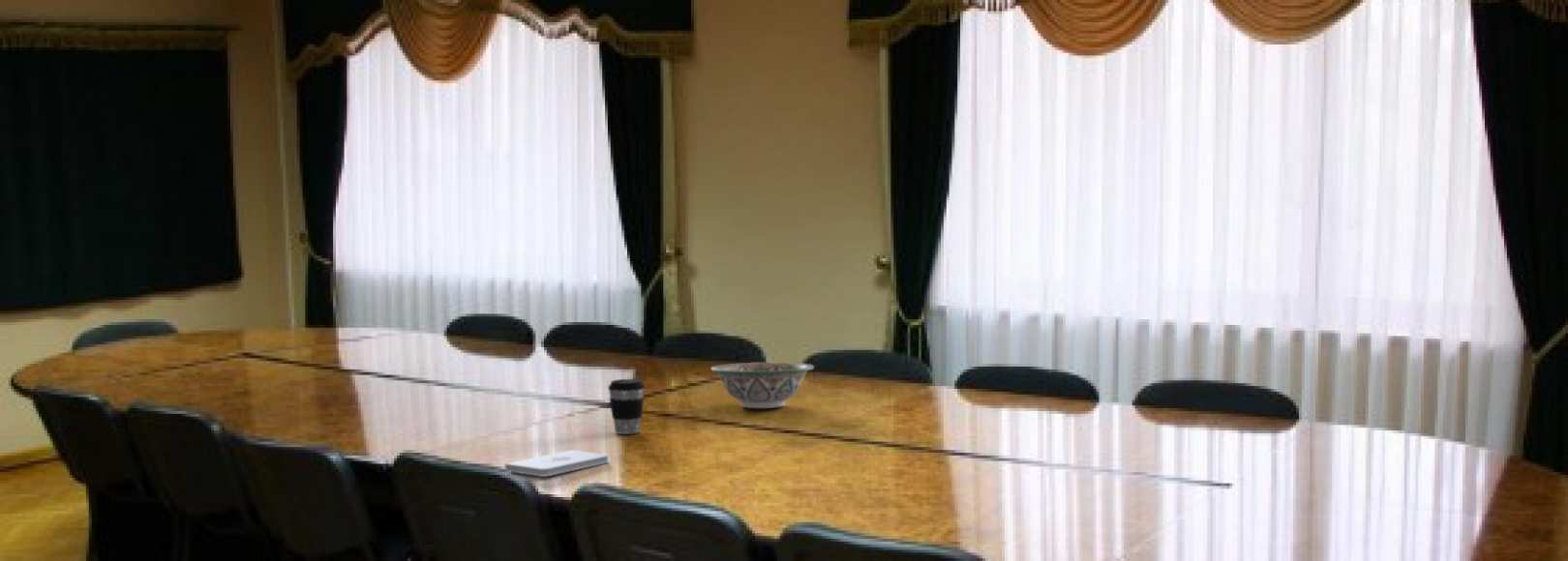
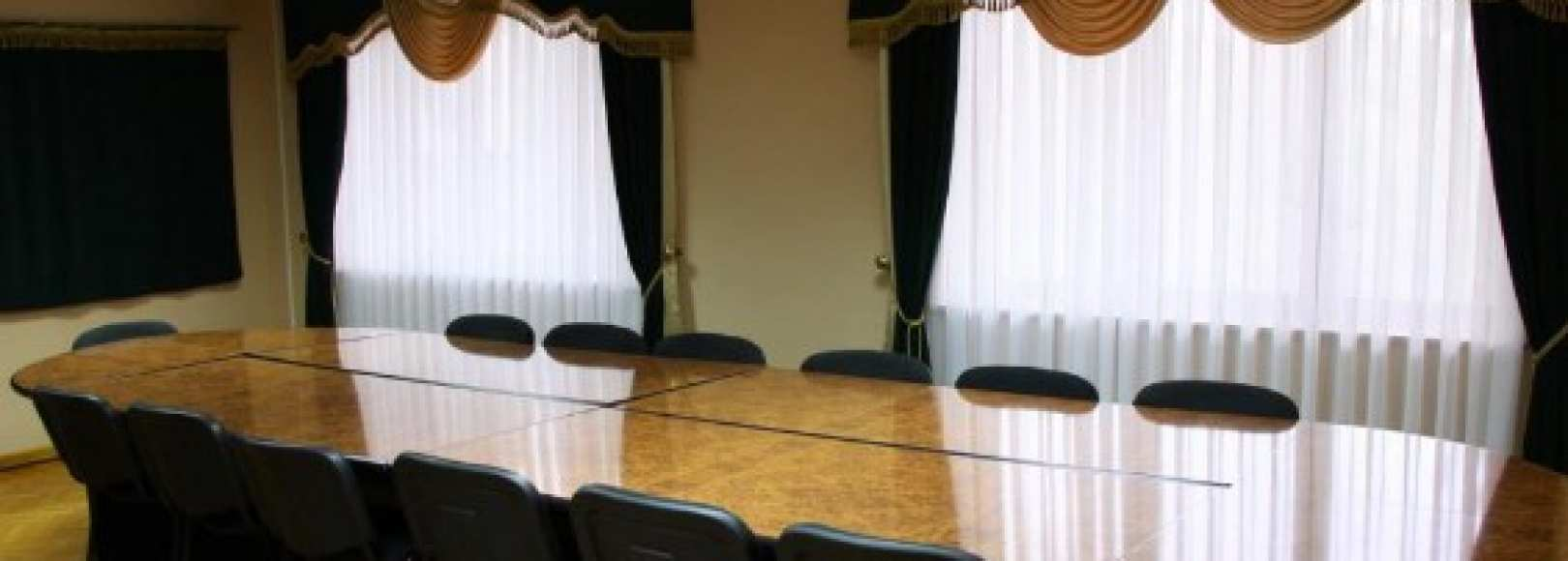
- decorative bowl [710,362,815,409]
- notepad [504,449,610,478]
- coffee cup [607,378,646,435]
